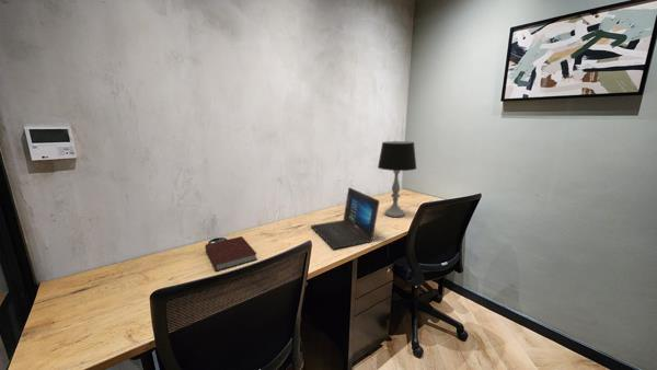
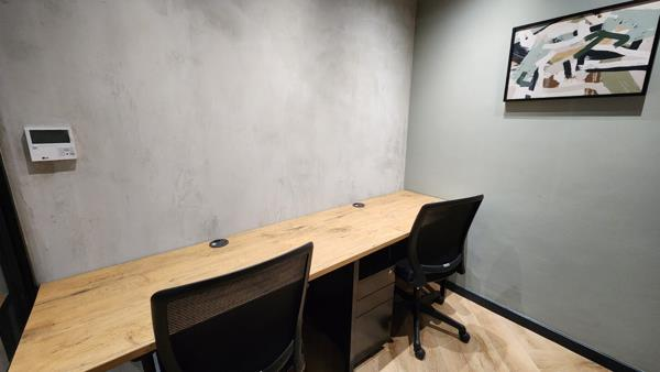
- notebook [204,235,258,273]
- laptop [310,186,380,250]
- table lamp [377,140,417,218]
